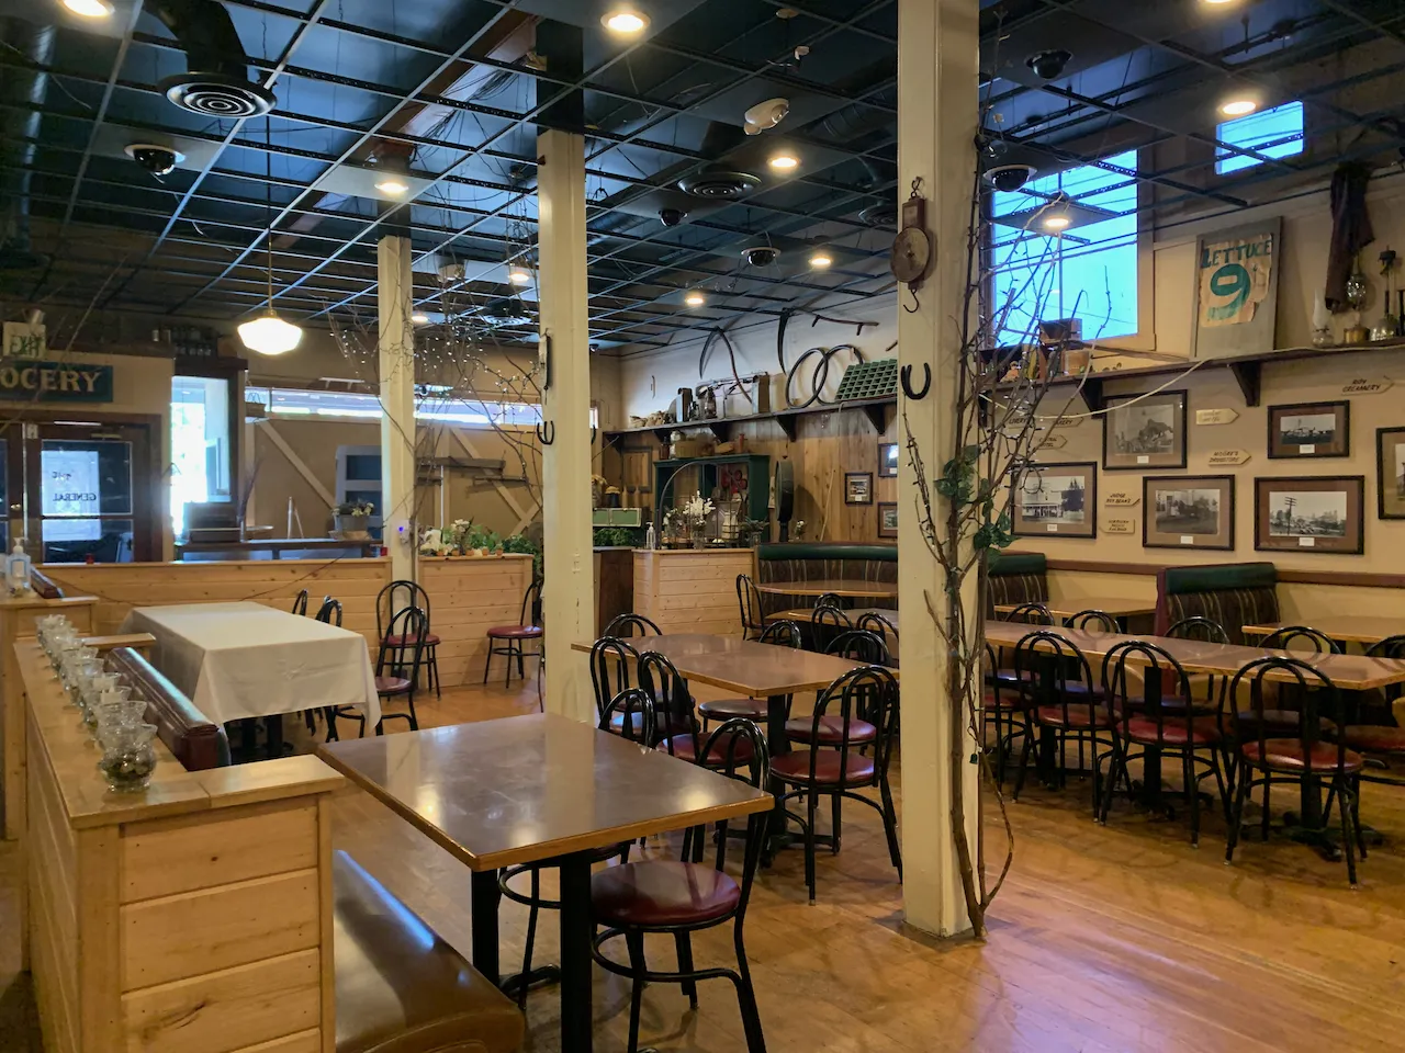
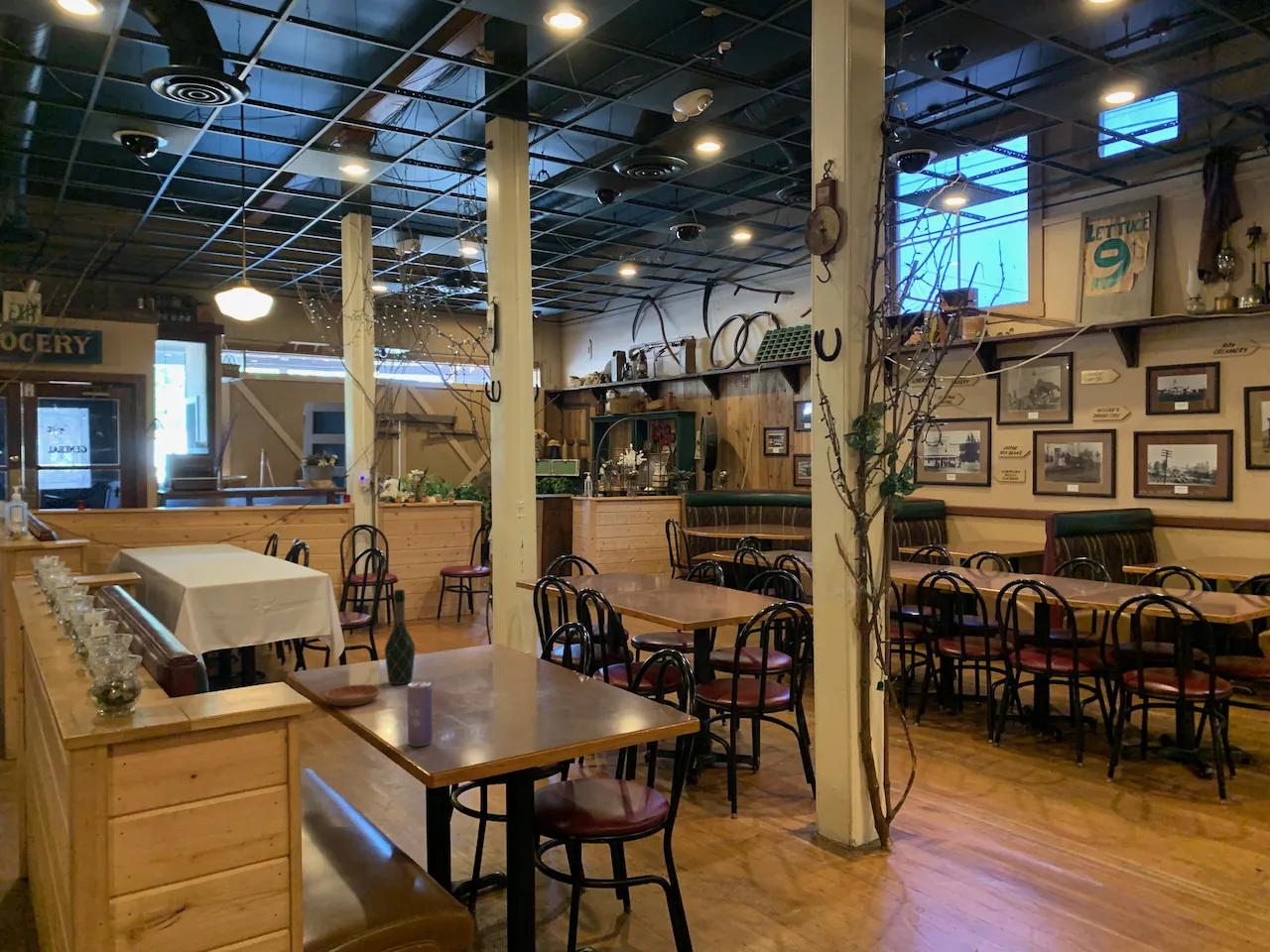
+ beverage can [407,680,434,748]
+ wine bottle [384,588,417,685]
+ saucer [323,683,381,707]
